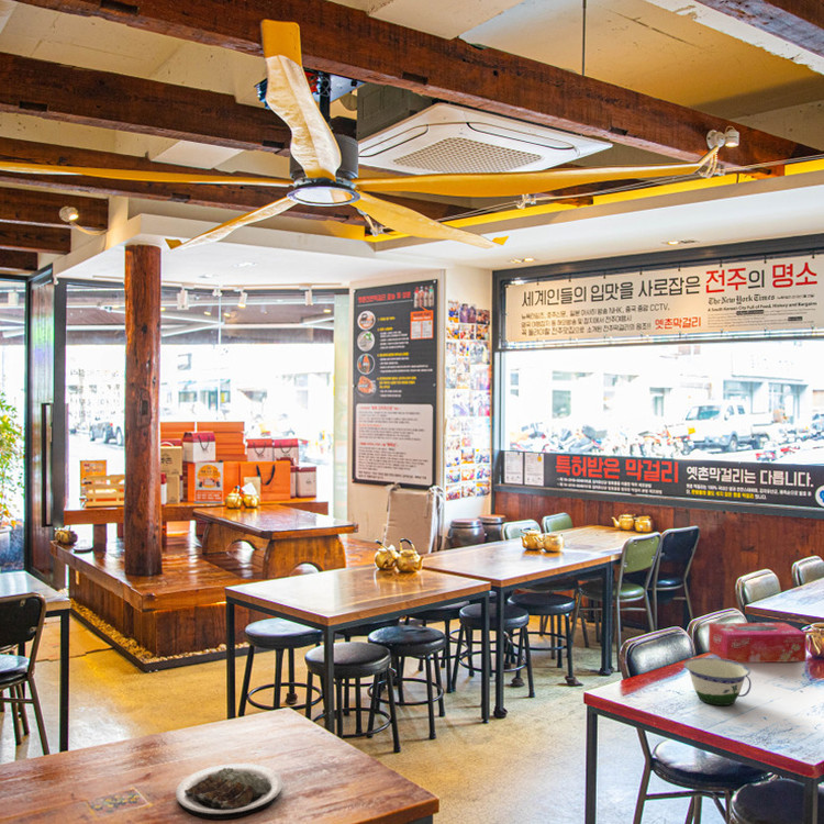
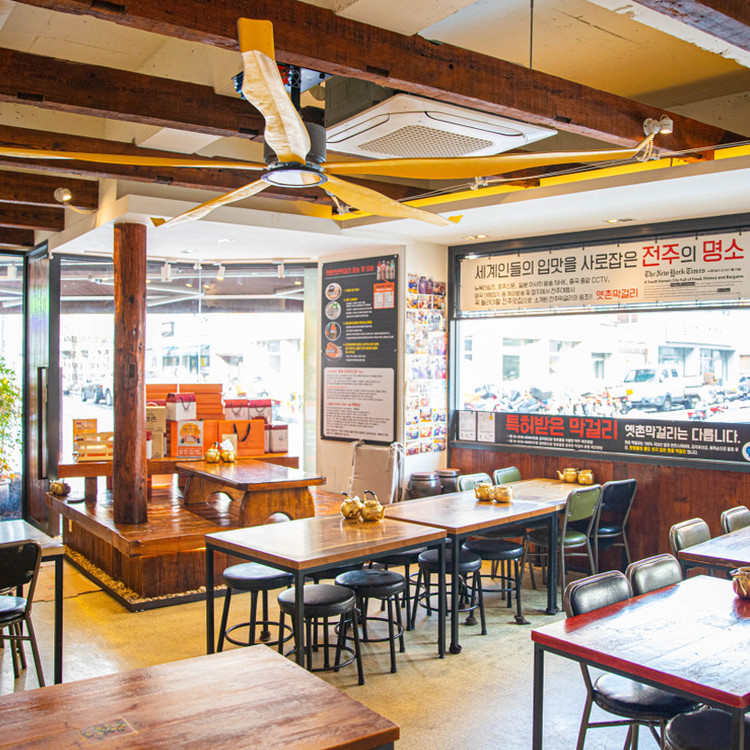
- tissue box [708,622,808,664]
- plate [175,762,283,821]
- bowl [682,657,753,706]
